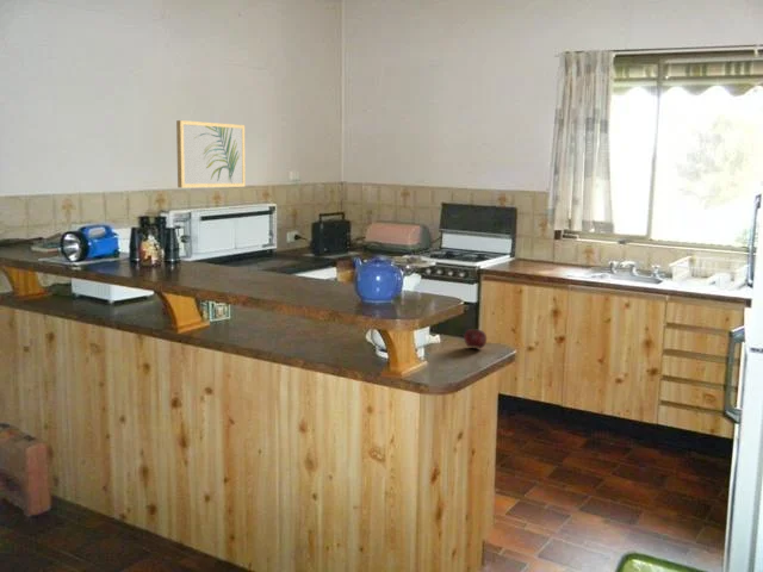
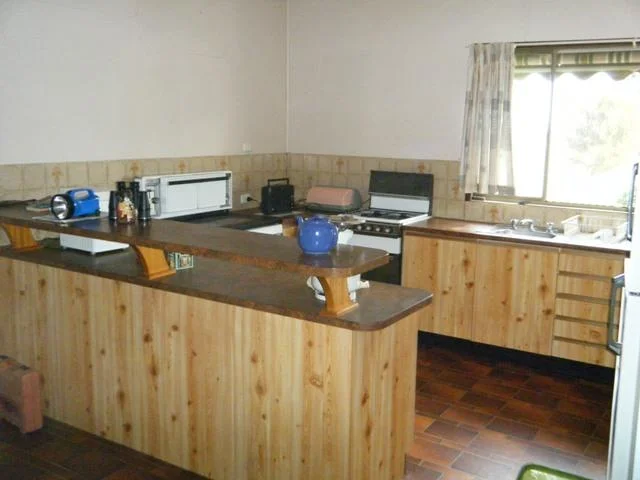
- wall art [175,119,247,189]
- apple [463,325,488,349]
